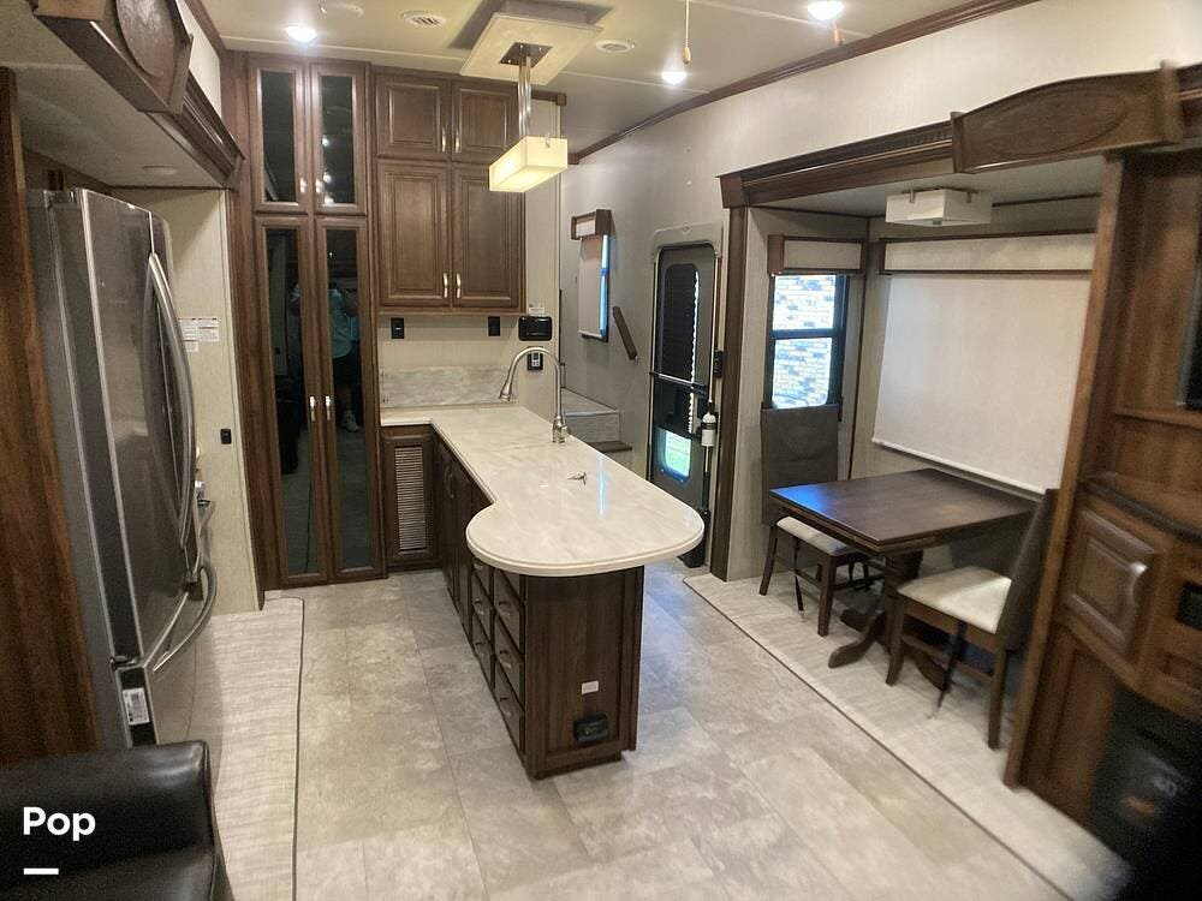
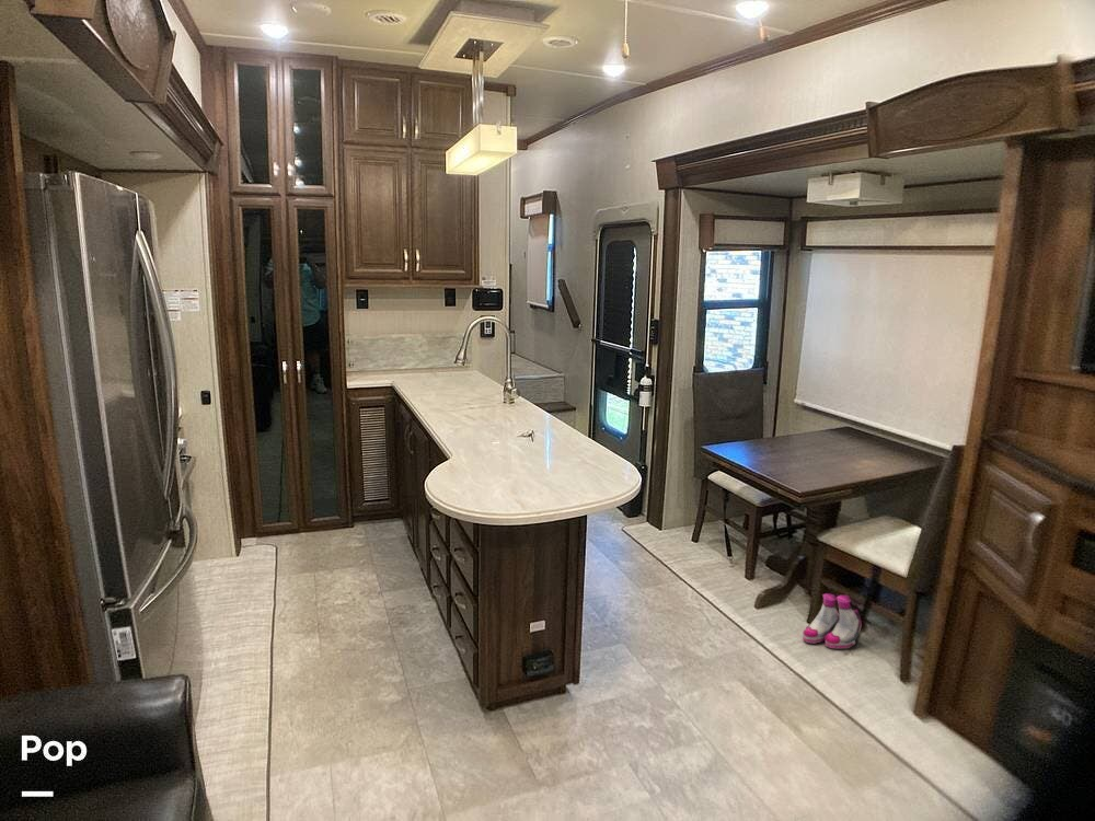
+ boots [802,592,863,649]
